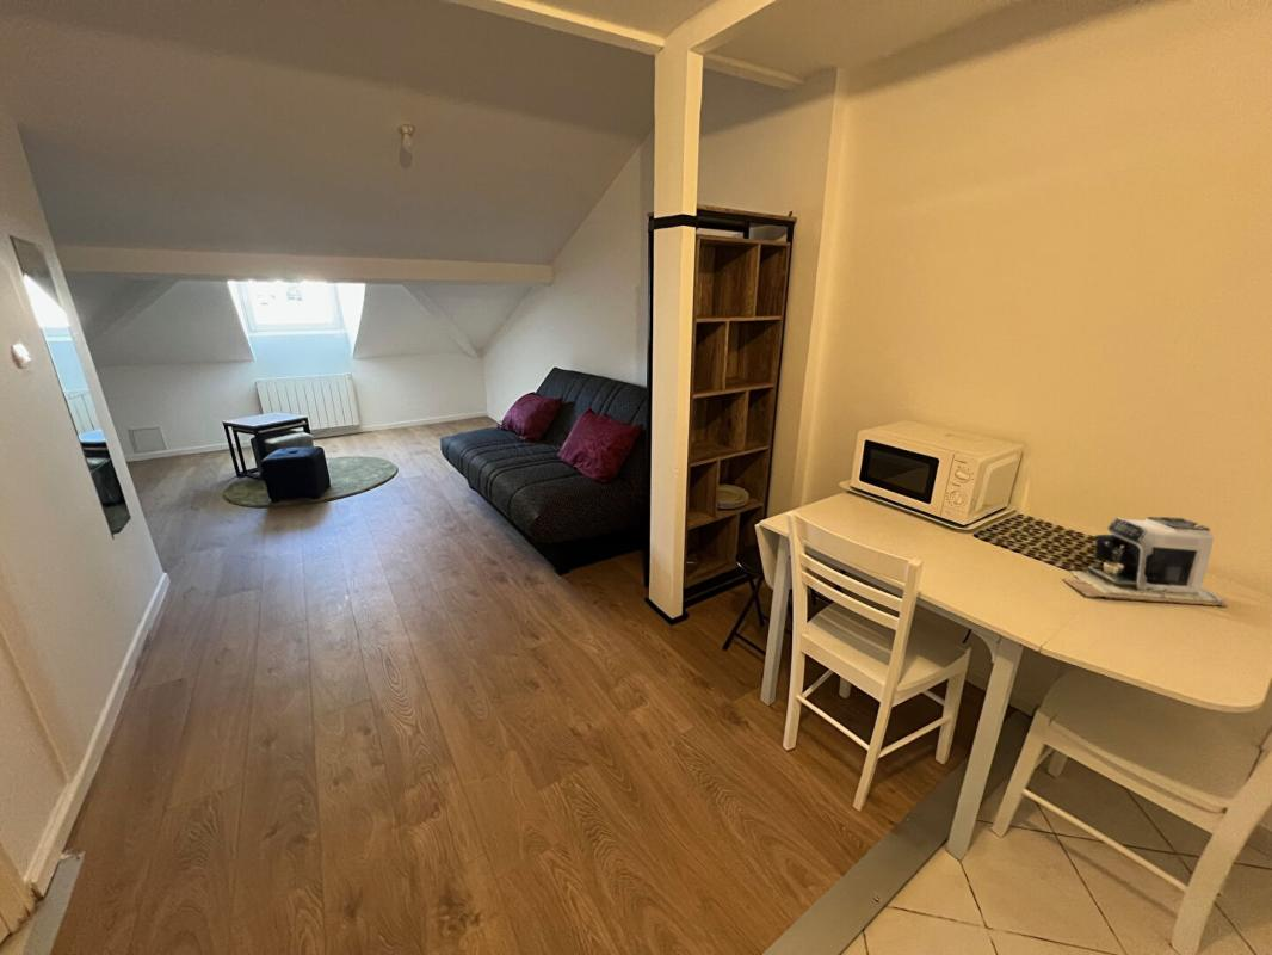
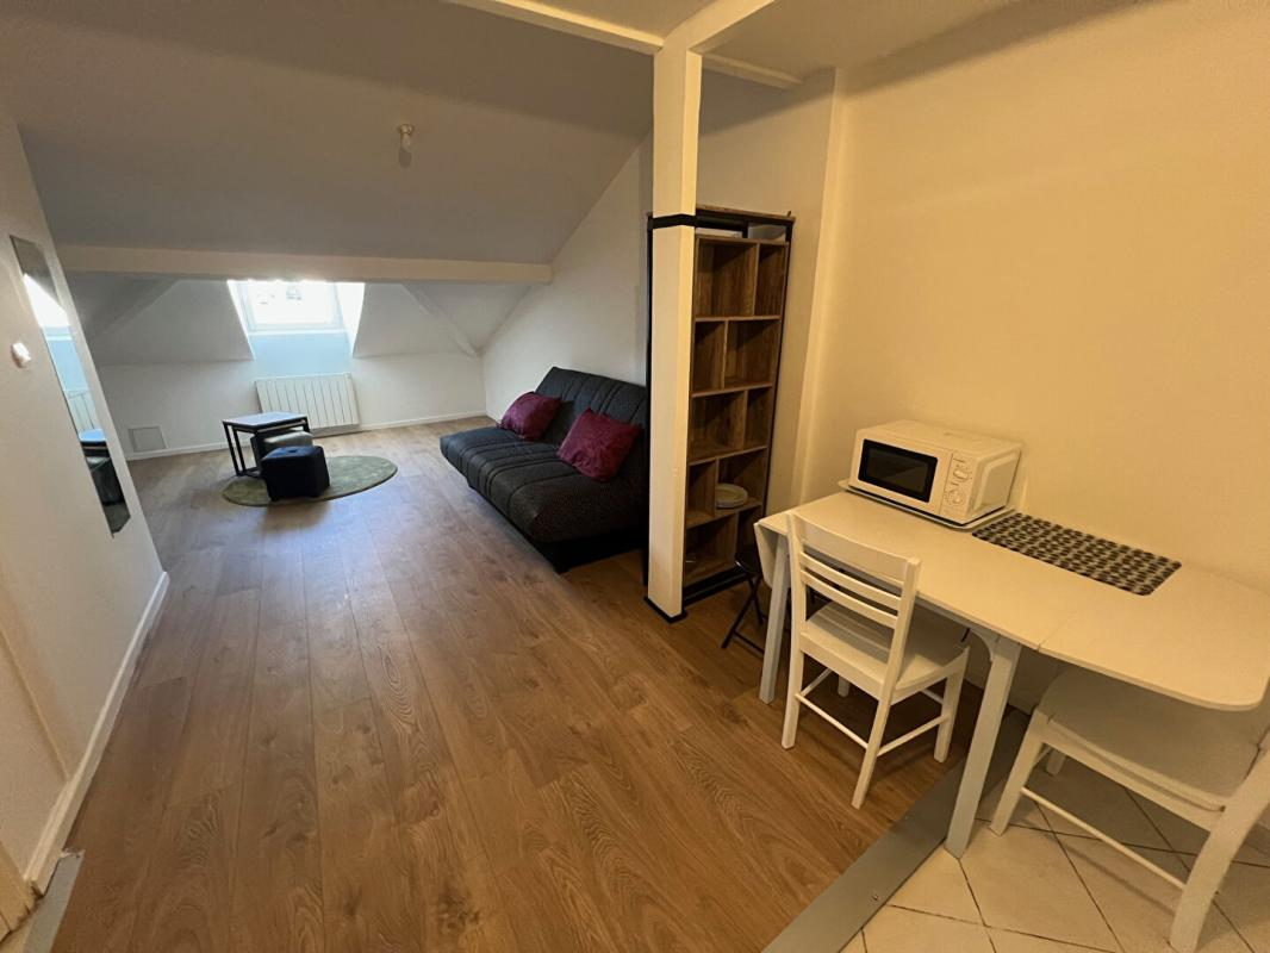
- coffee maker [1062,516,1230,608]
